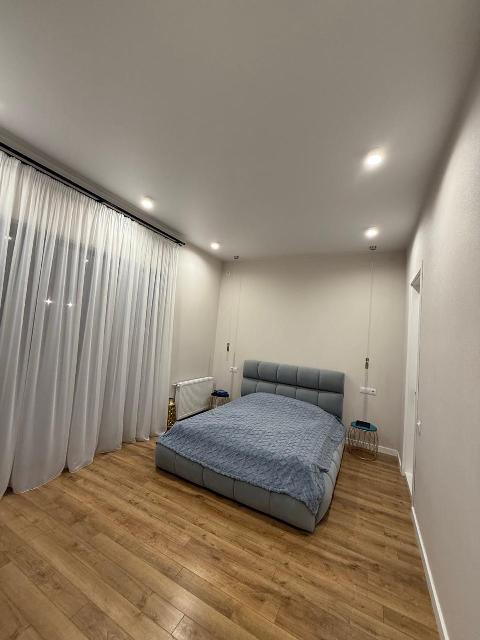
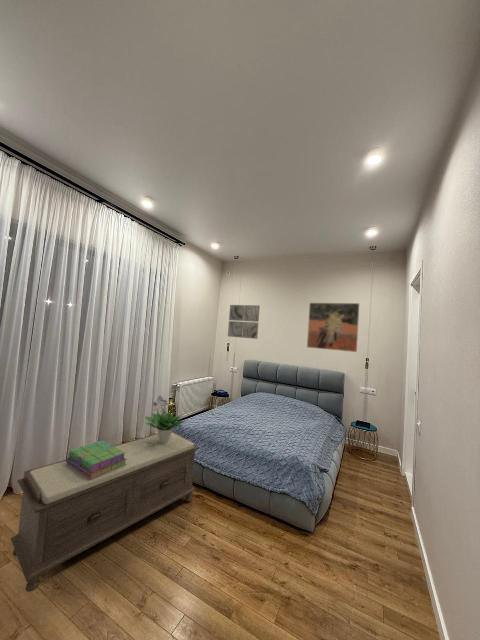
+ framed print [306,302,360,353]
+ bench [10,430,200,593]
+ stack of books [65,439,127,479]
+ potted plant [144,384,188,444]
+ wall art [227,304,261,340]
